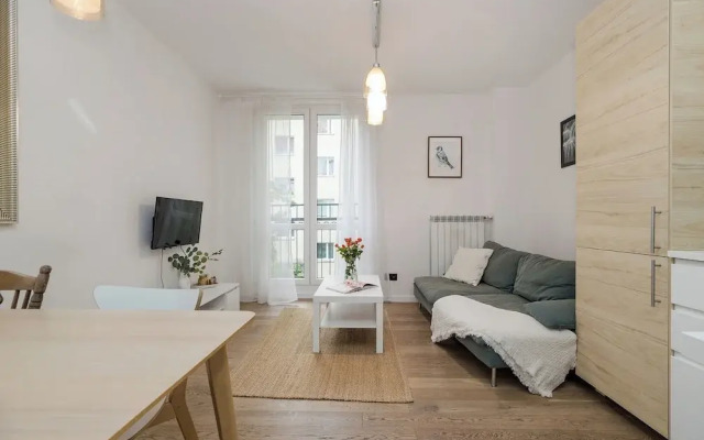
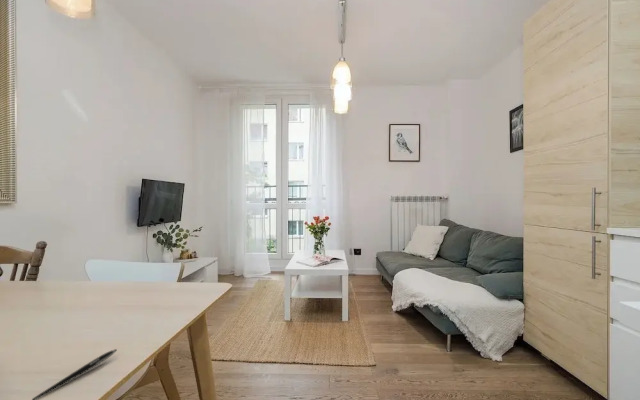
+ pen [31,348,118,400]
